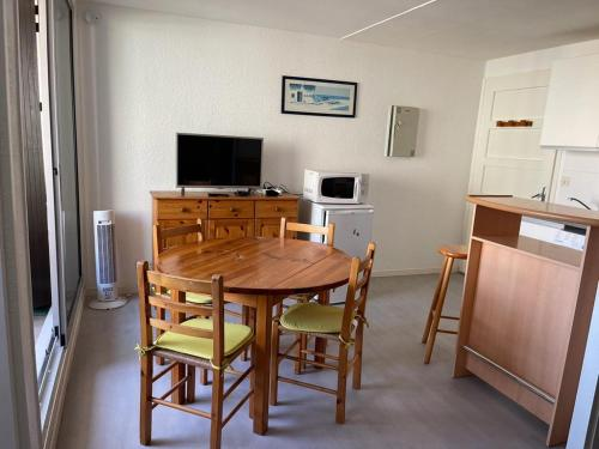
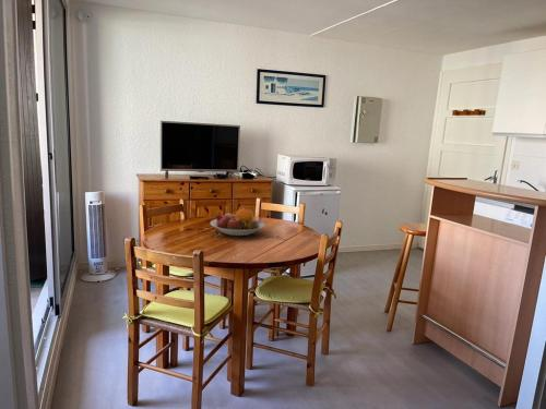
+ fruit bowl [210,206,266,237]
